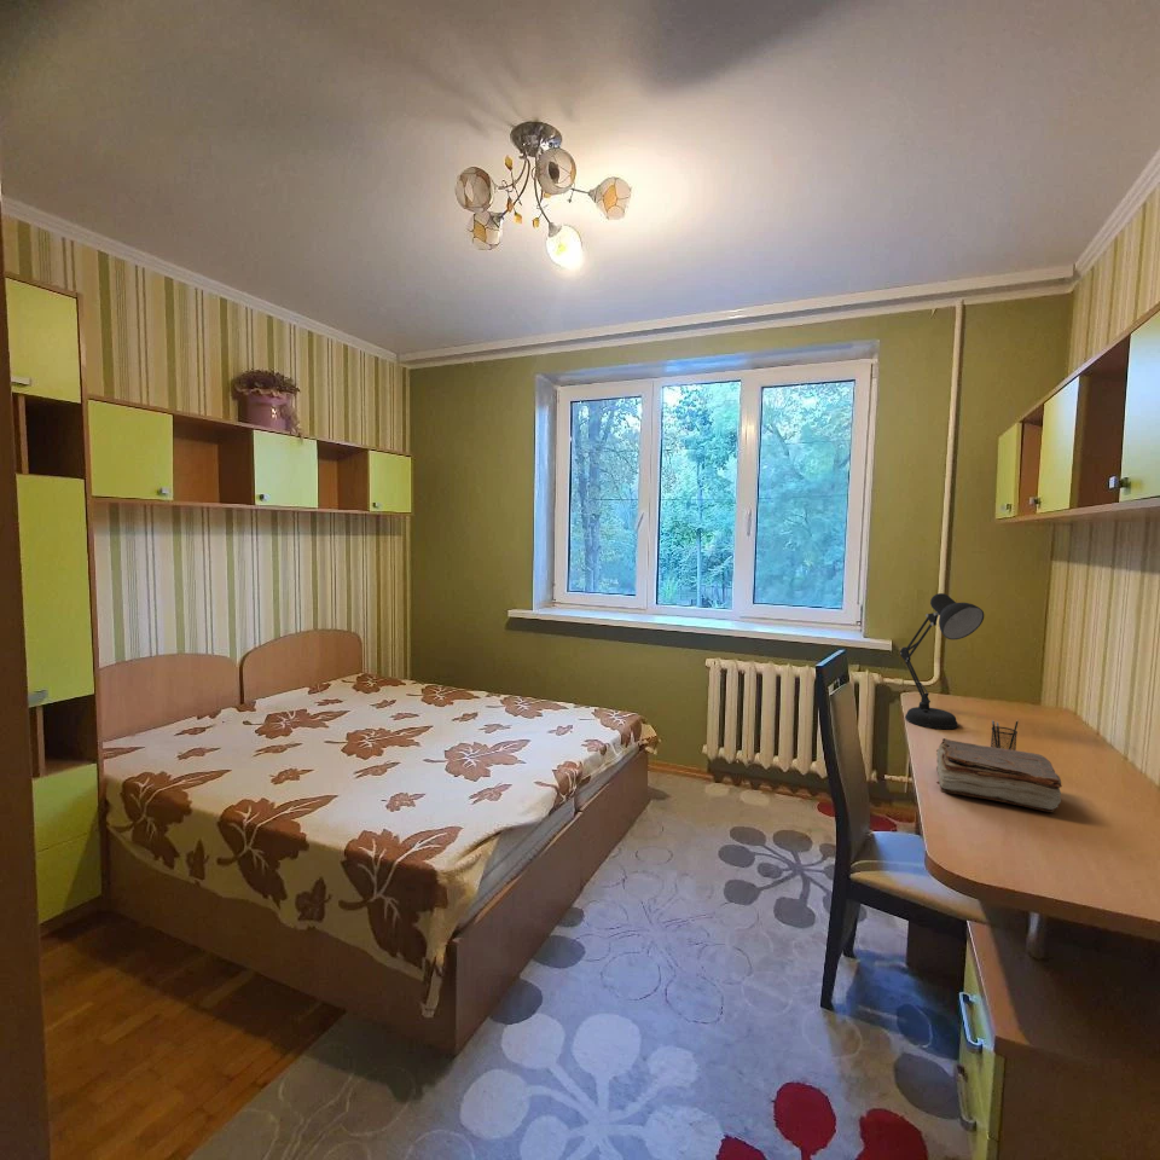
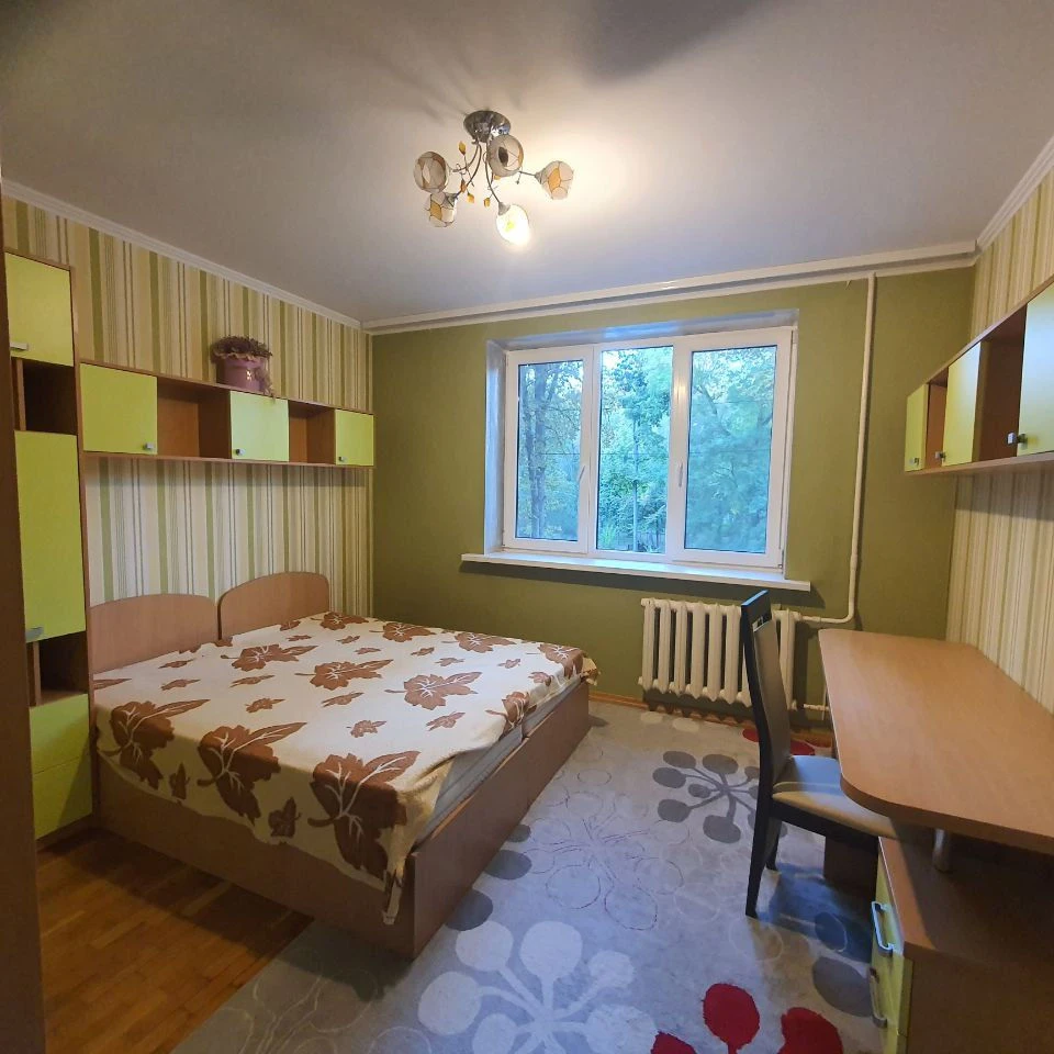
- book [935,737,1063,813]
- desk lamp [899,592,985,730]
- pencil holder [990,718,1020,750]
